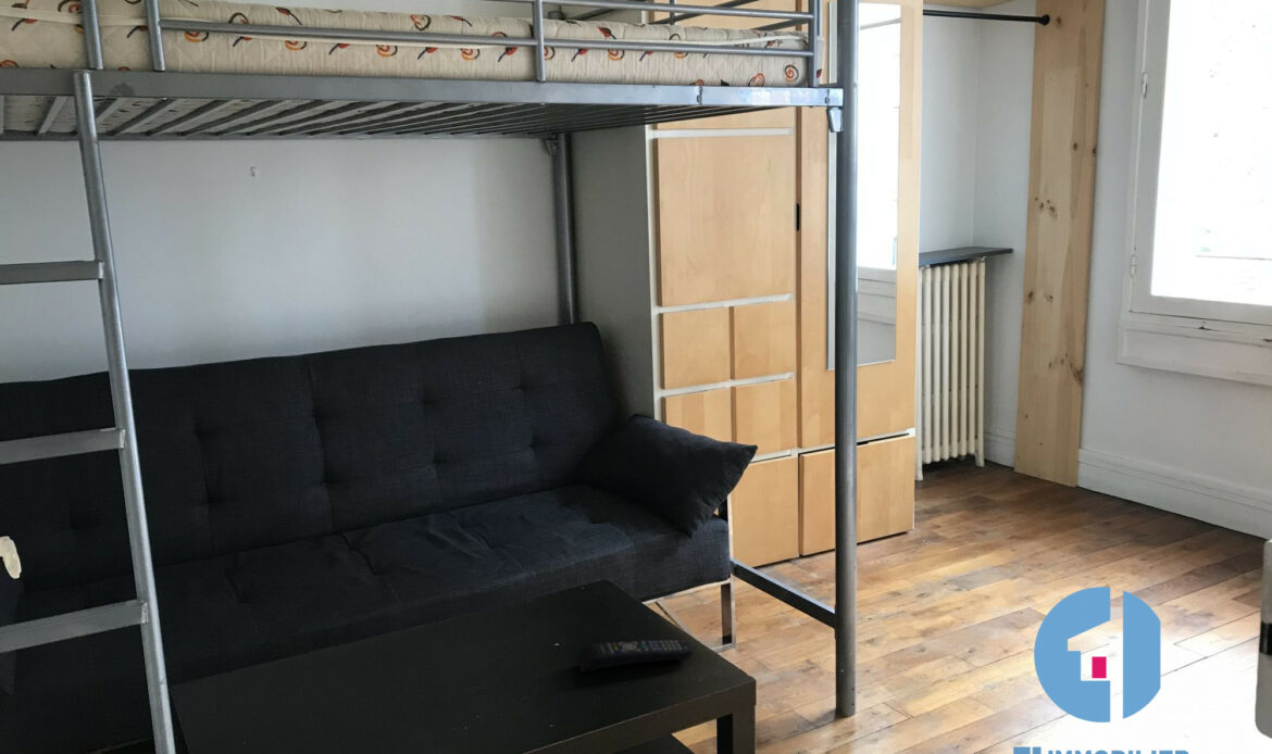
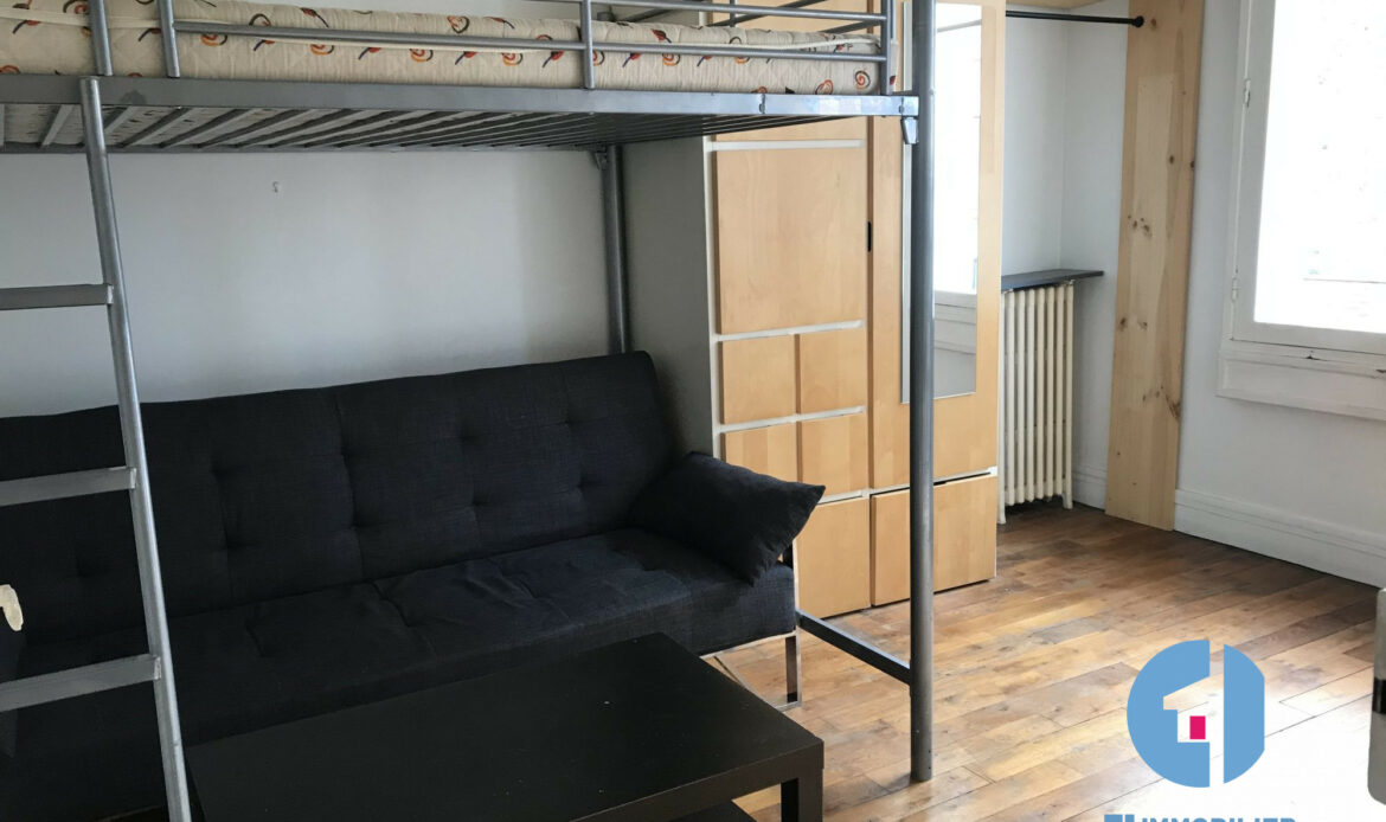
- remote control [576,638,694,674]
